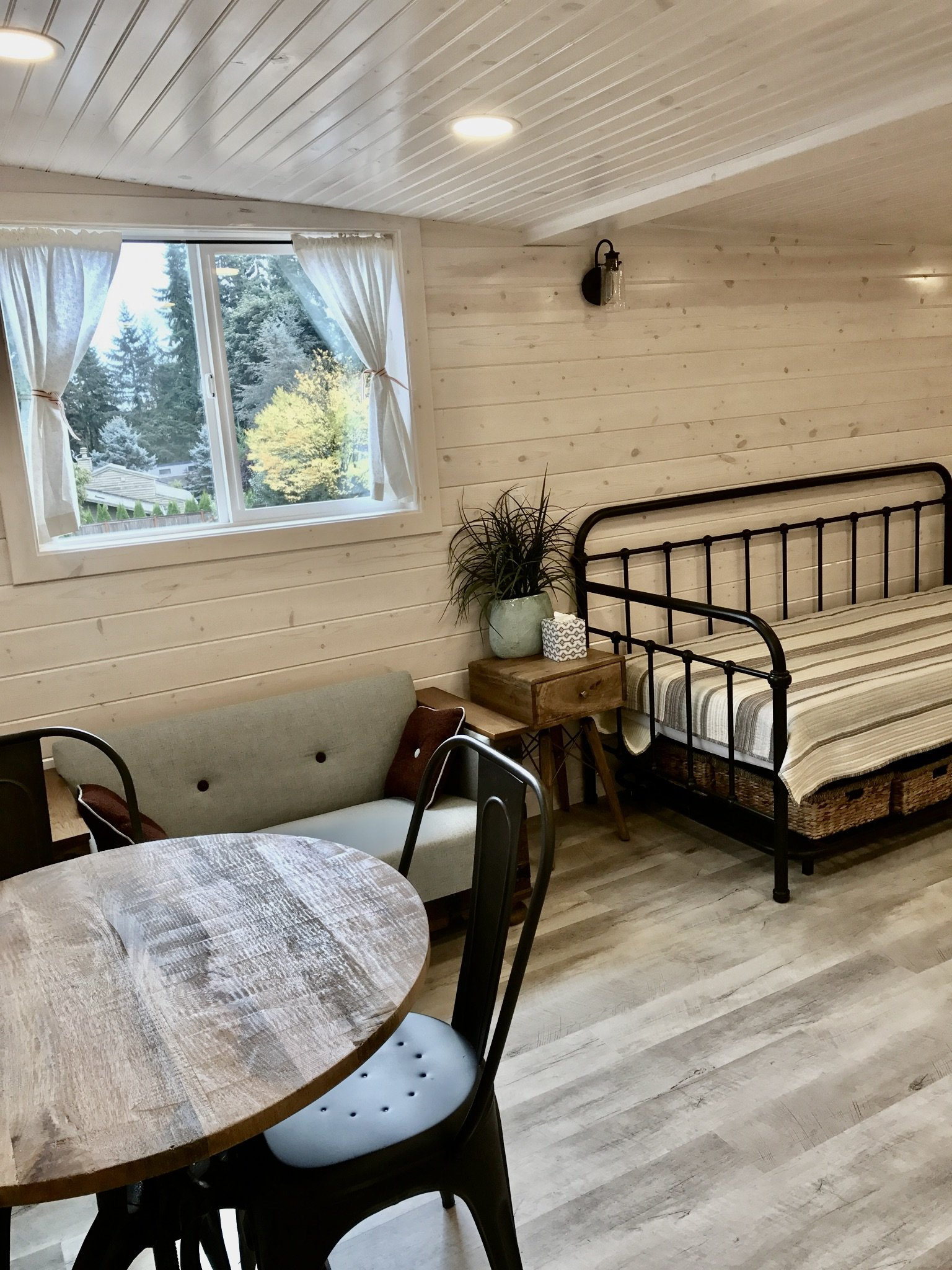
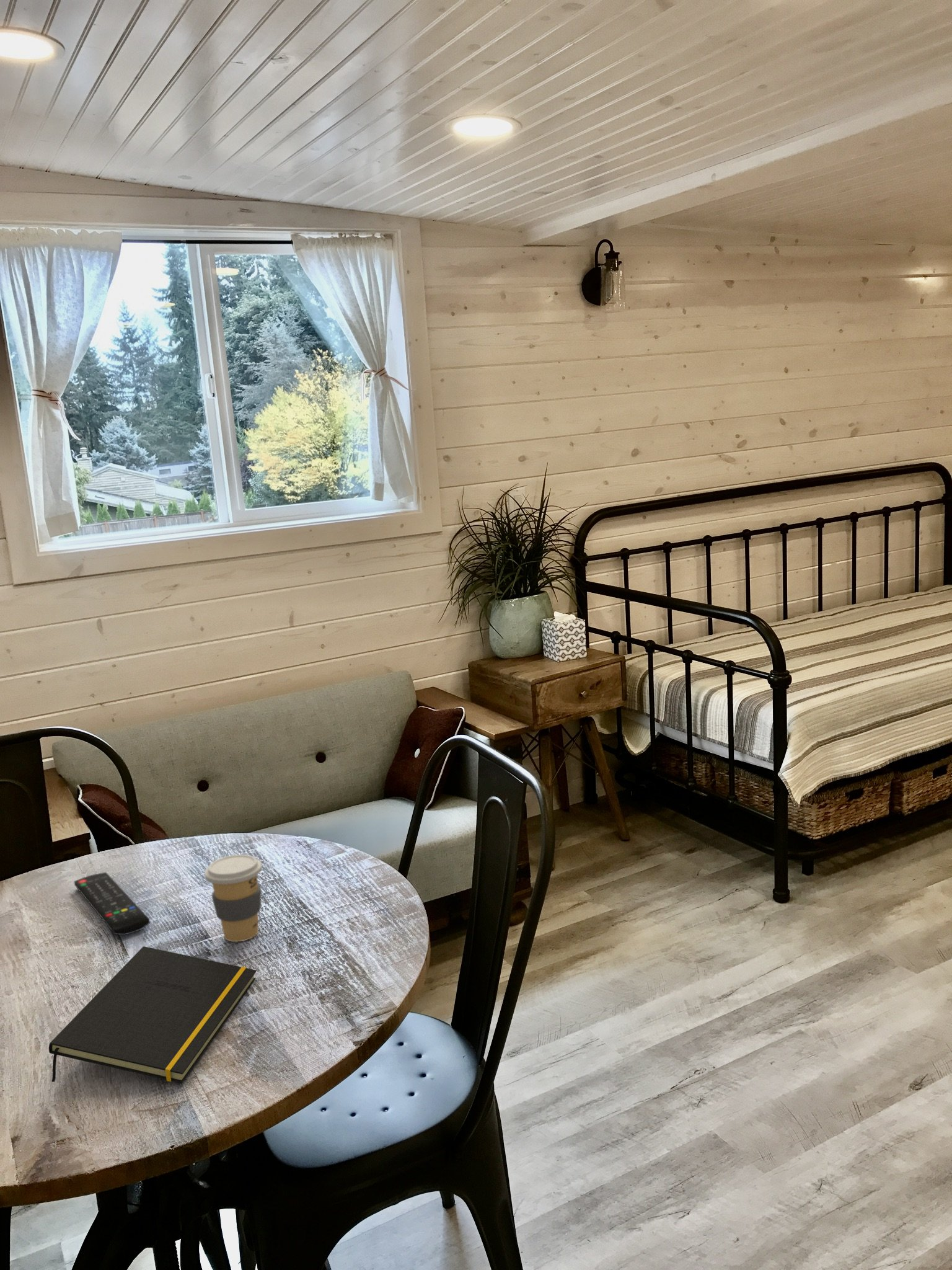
+ coffee cup [204,854,263,943]
+ remote control [73,872,151,936]
+ notepad [48,946,257,1084]
